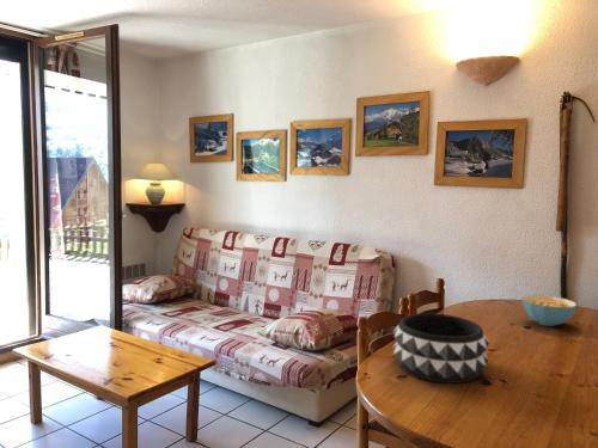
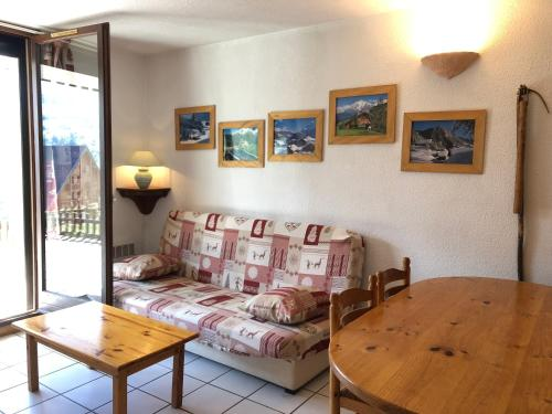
- cereal bowl [521,294,578,327]
- decorative bowl [391,312,490,385]
